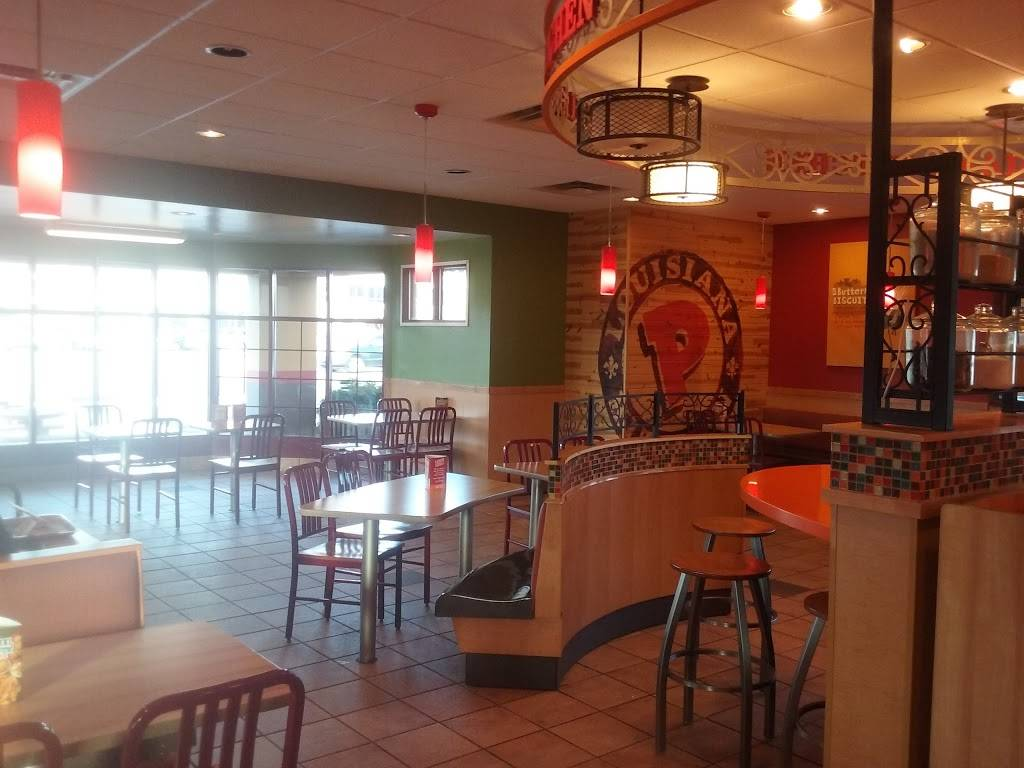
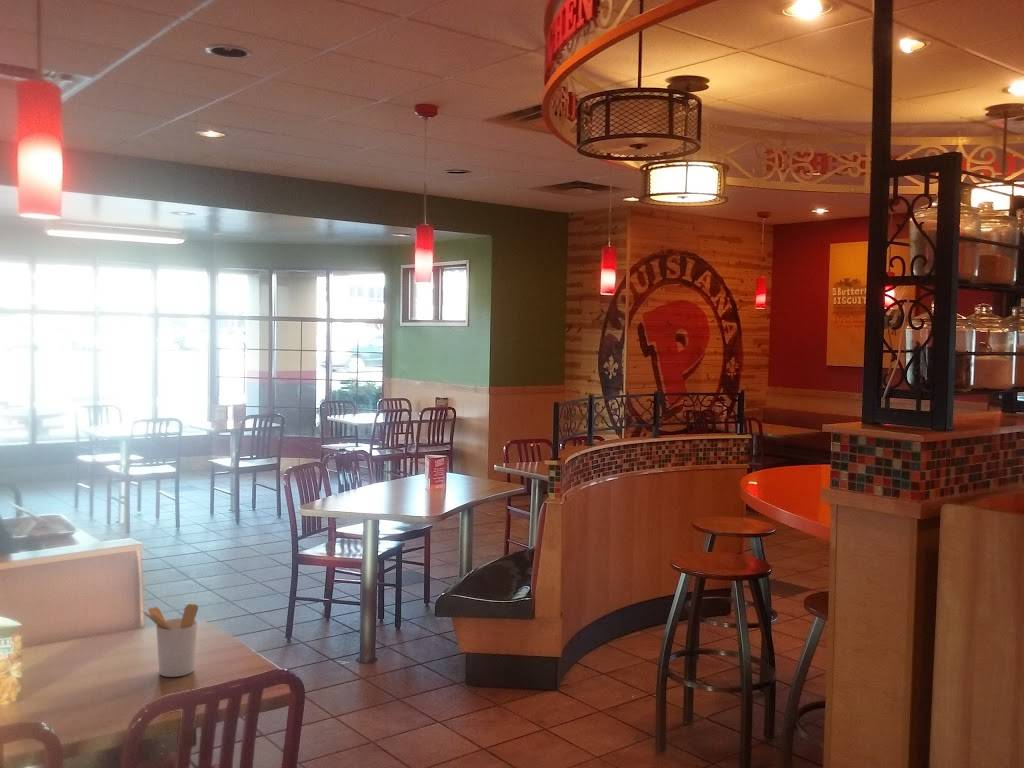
+ utensil holder [140,603,199,678]
